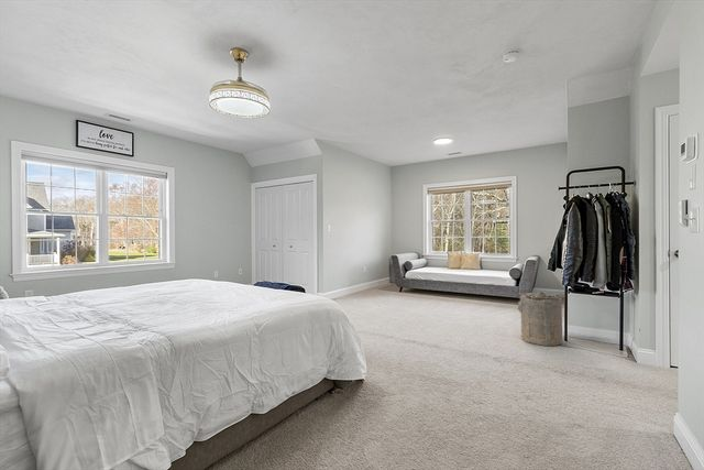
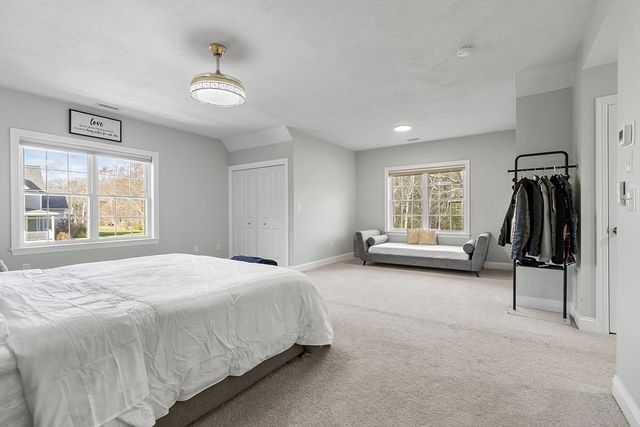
- laundry hamper [516,291,563,347]
